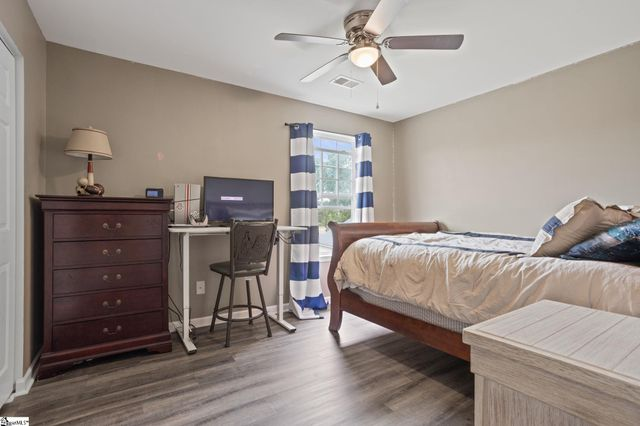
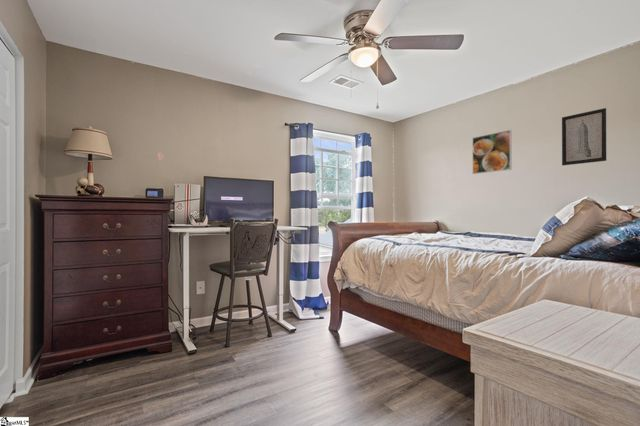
+ wall art [561,107,607,166]
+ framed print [472,129,513,175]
